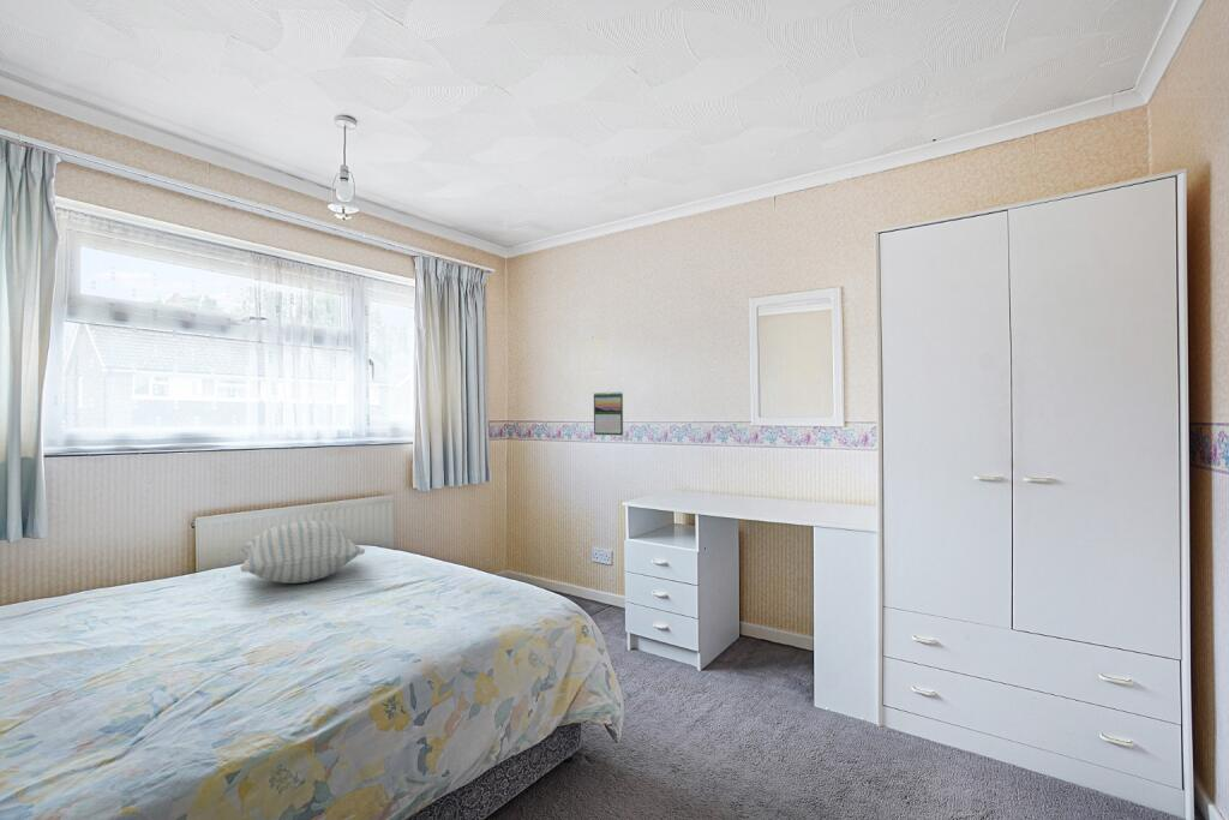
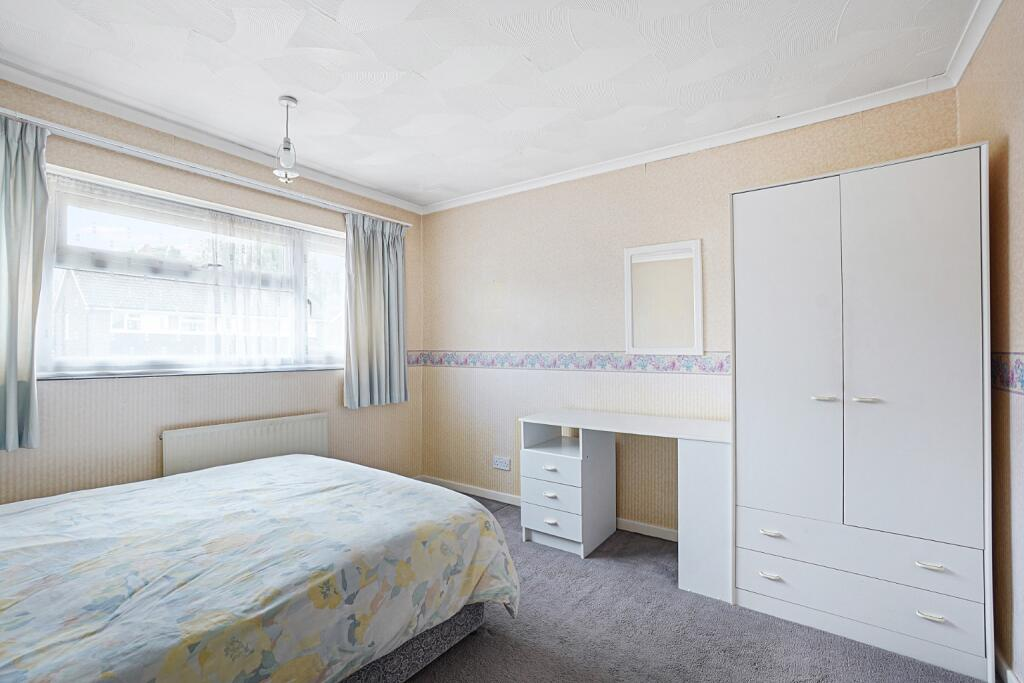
- pillow [240,520,366,585]
- calendar [593,390,624,437]
